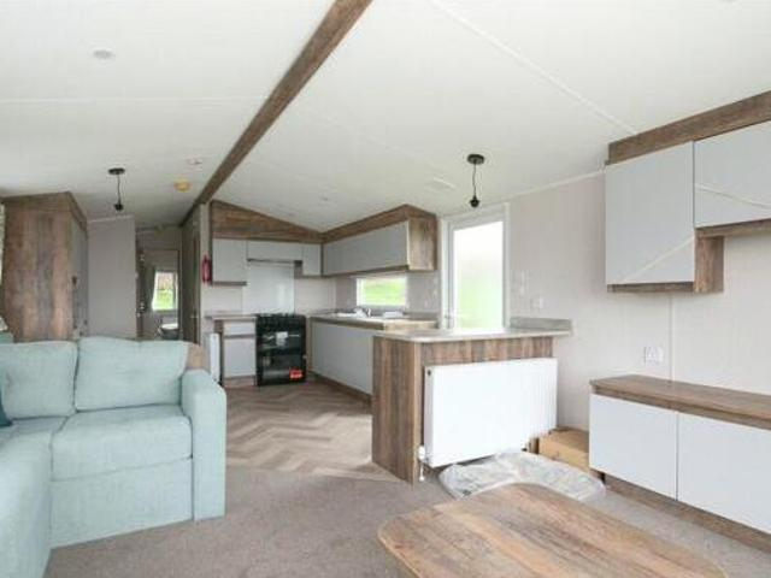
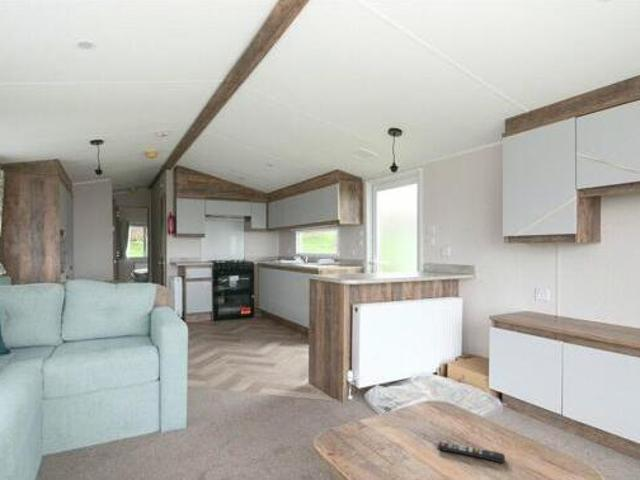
+ remote control [437,441,506,464]
